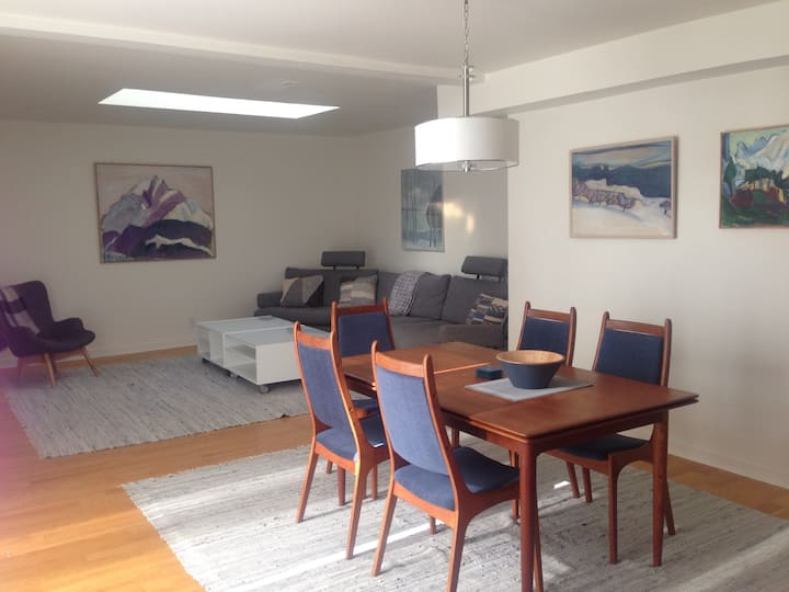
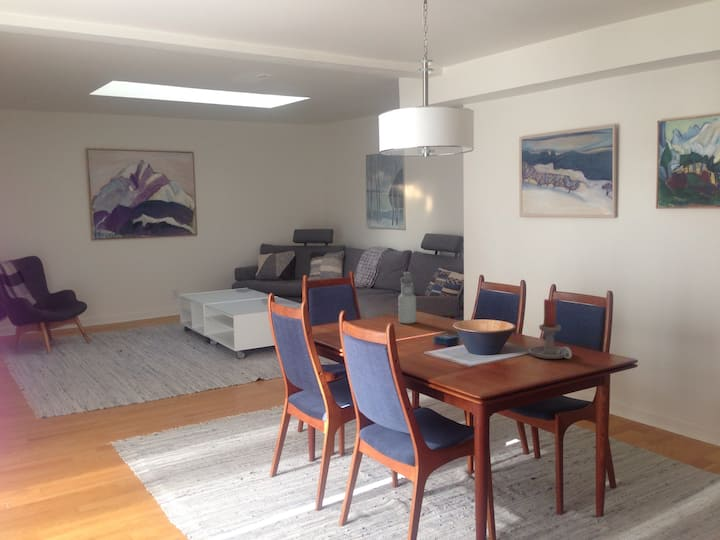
+ water bottle [397,271,417,325]
+ candle holder [528,298,573,360]
